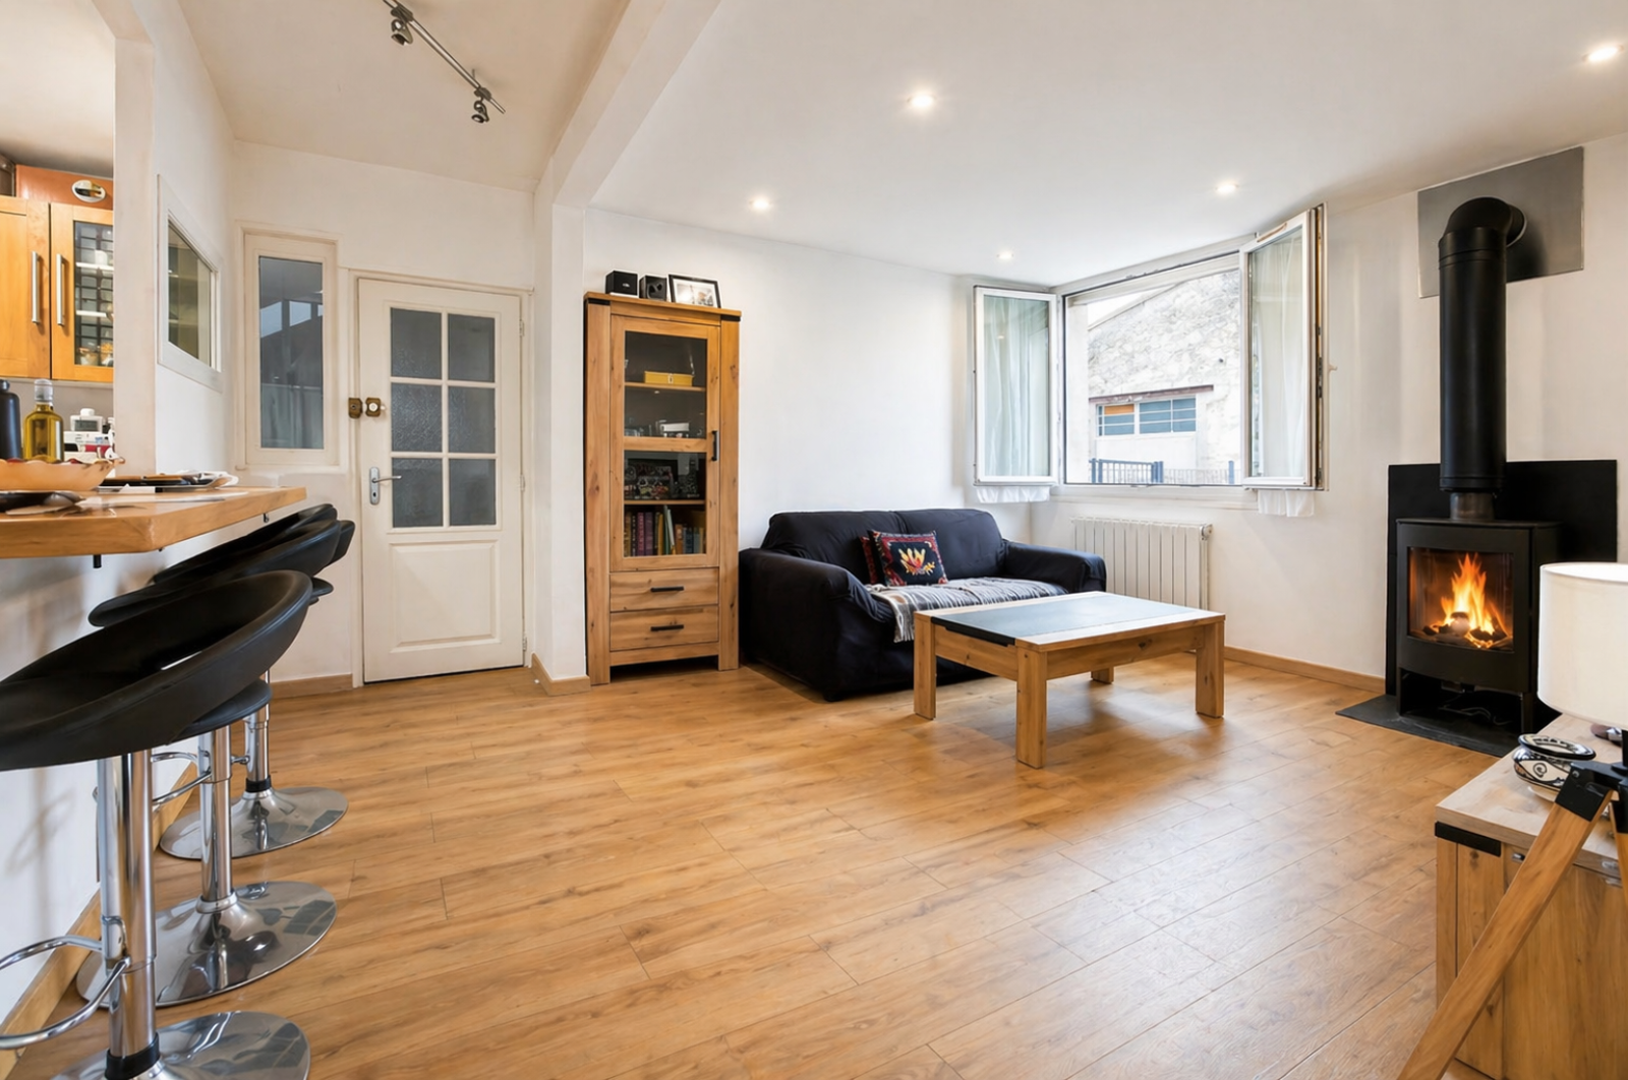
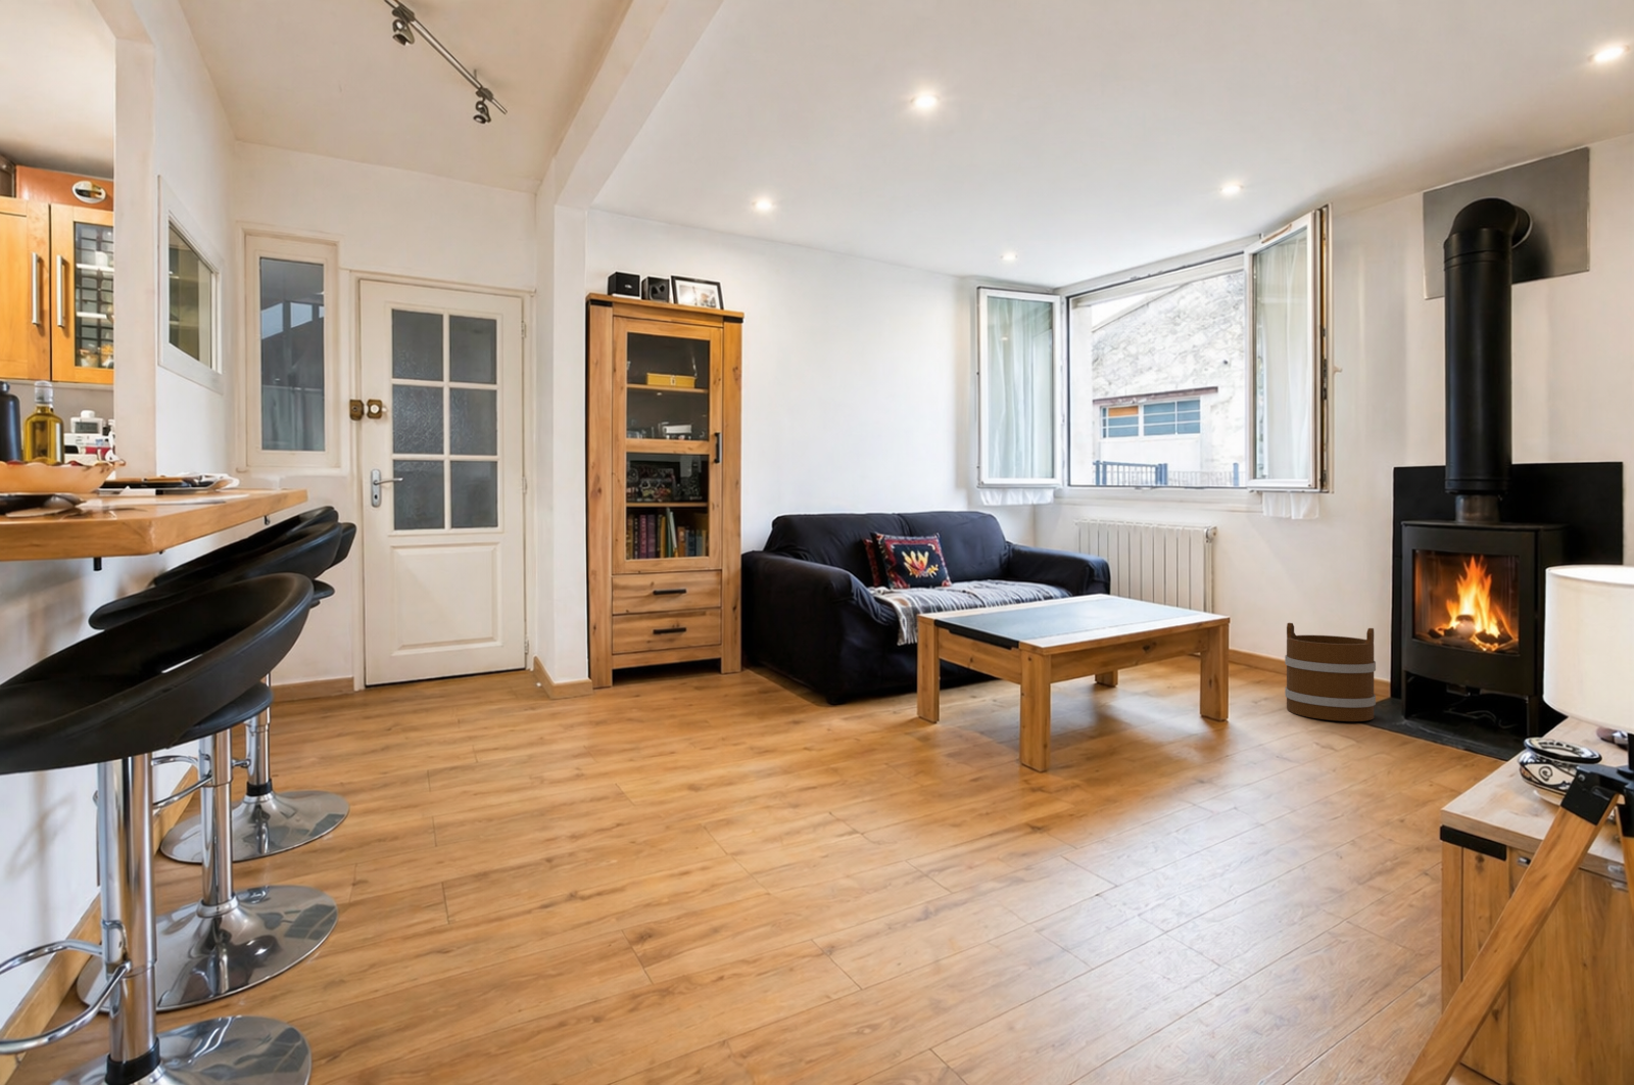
+ bucket [1284,622,1376,722]
